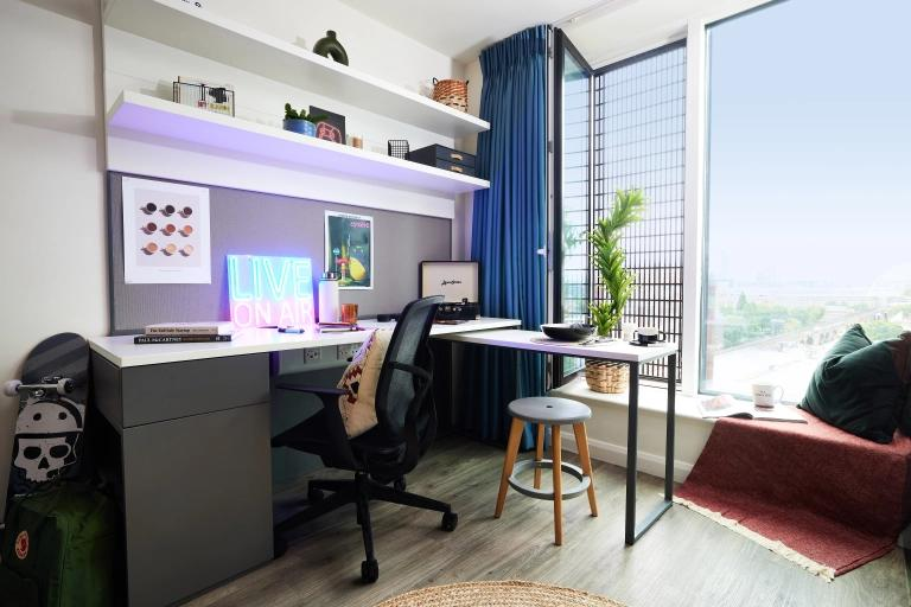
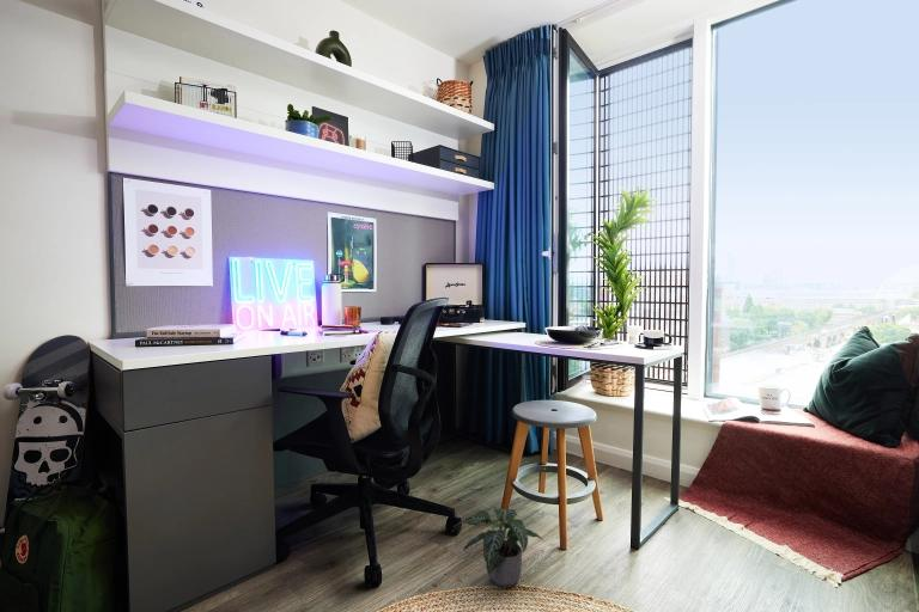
+ potted plant [452,506,544,588]
